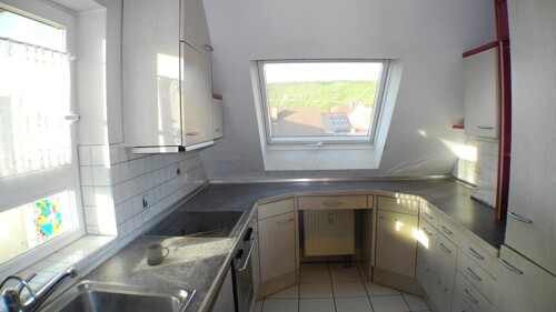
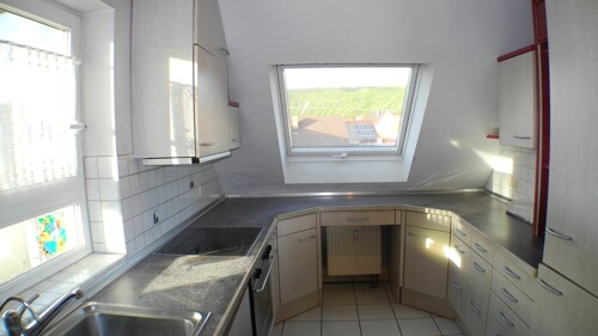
- cup [146,243,170,265]
